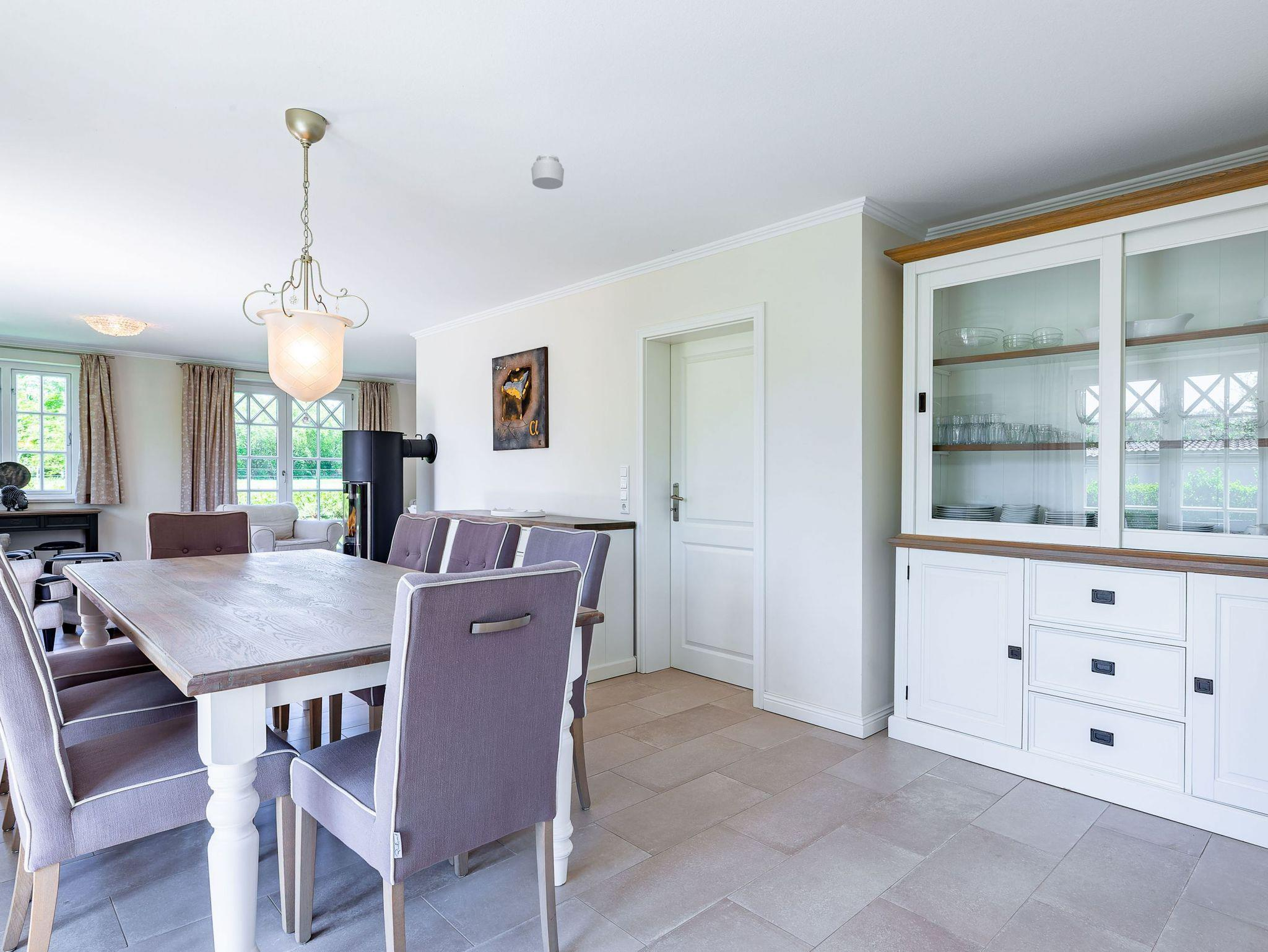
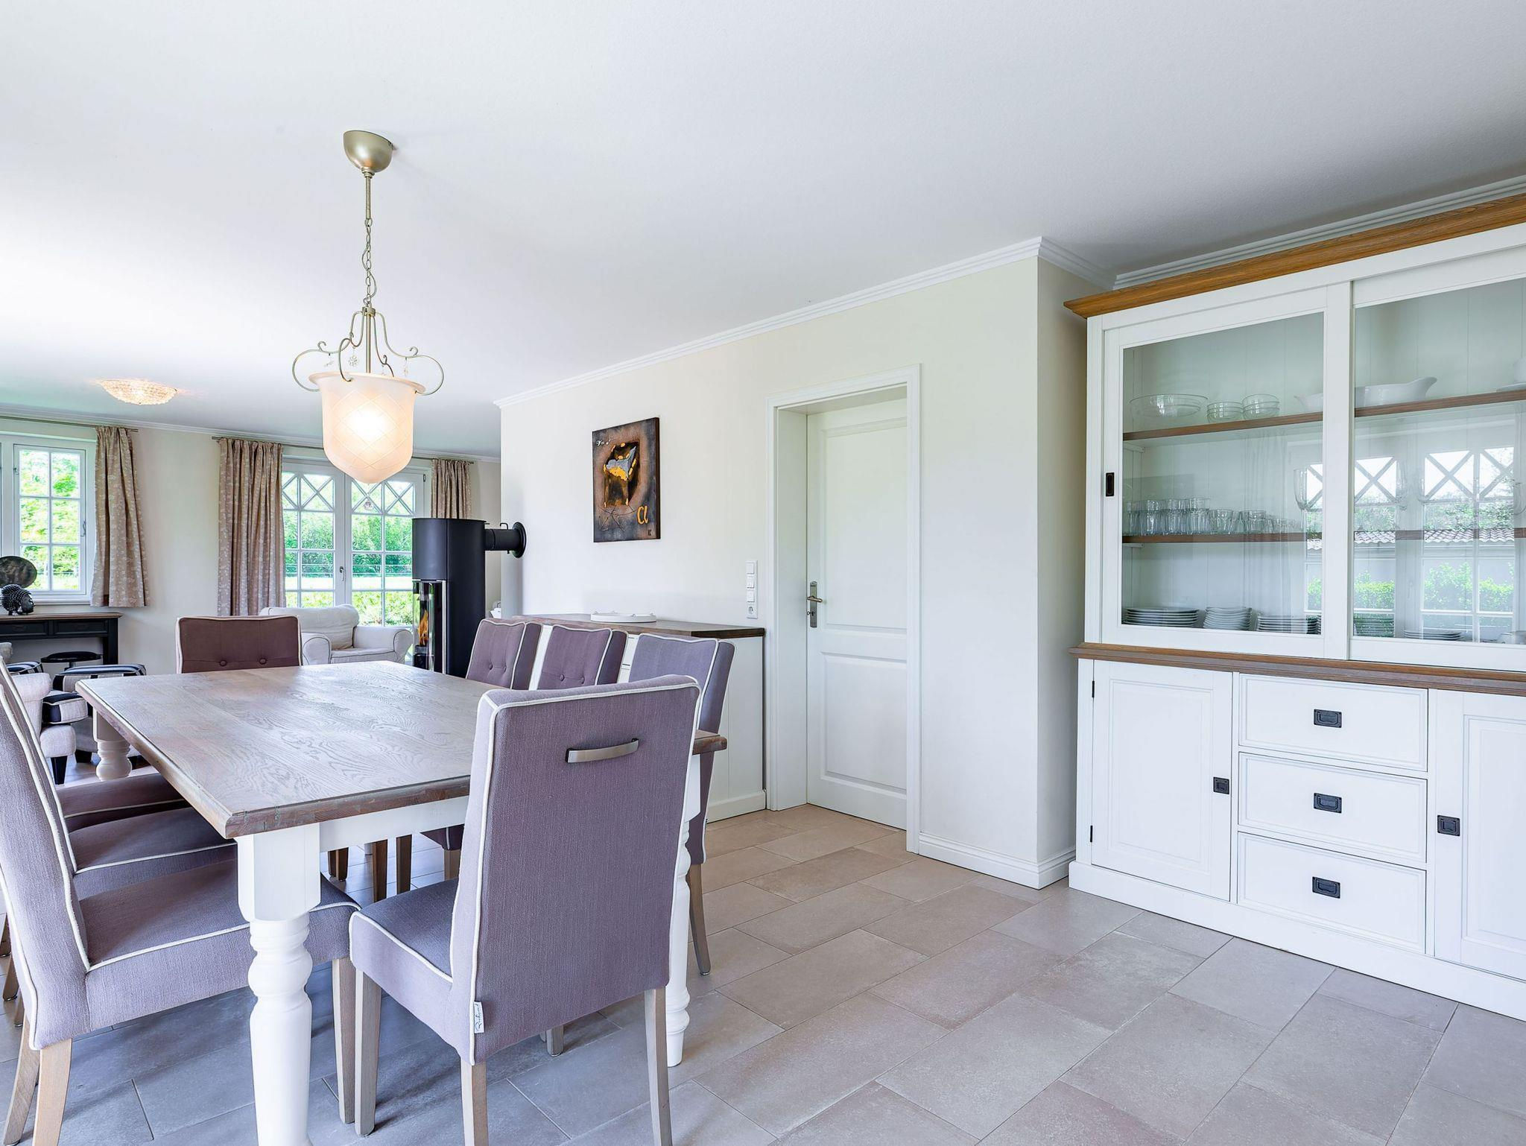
- smoke detector [531,154,565,190]
